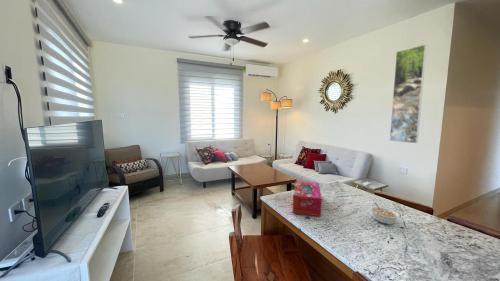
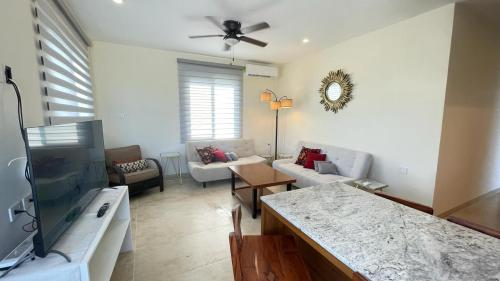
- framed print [389,43,427,144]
- tissue box [292,180,323,217]
- legume [369,202,401,226]
